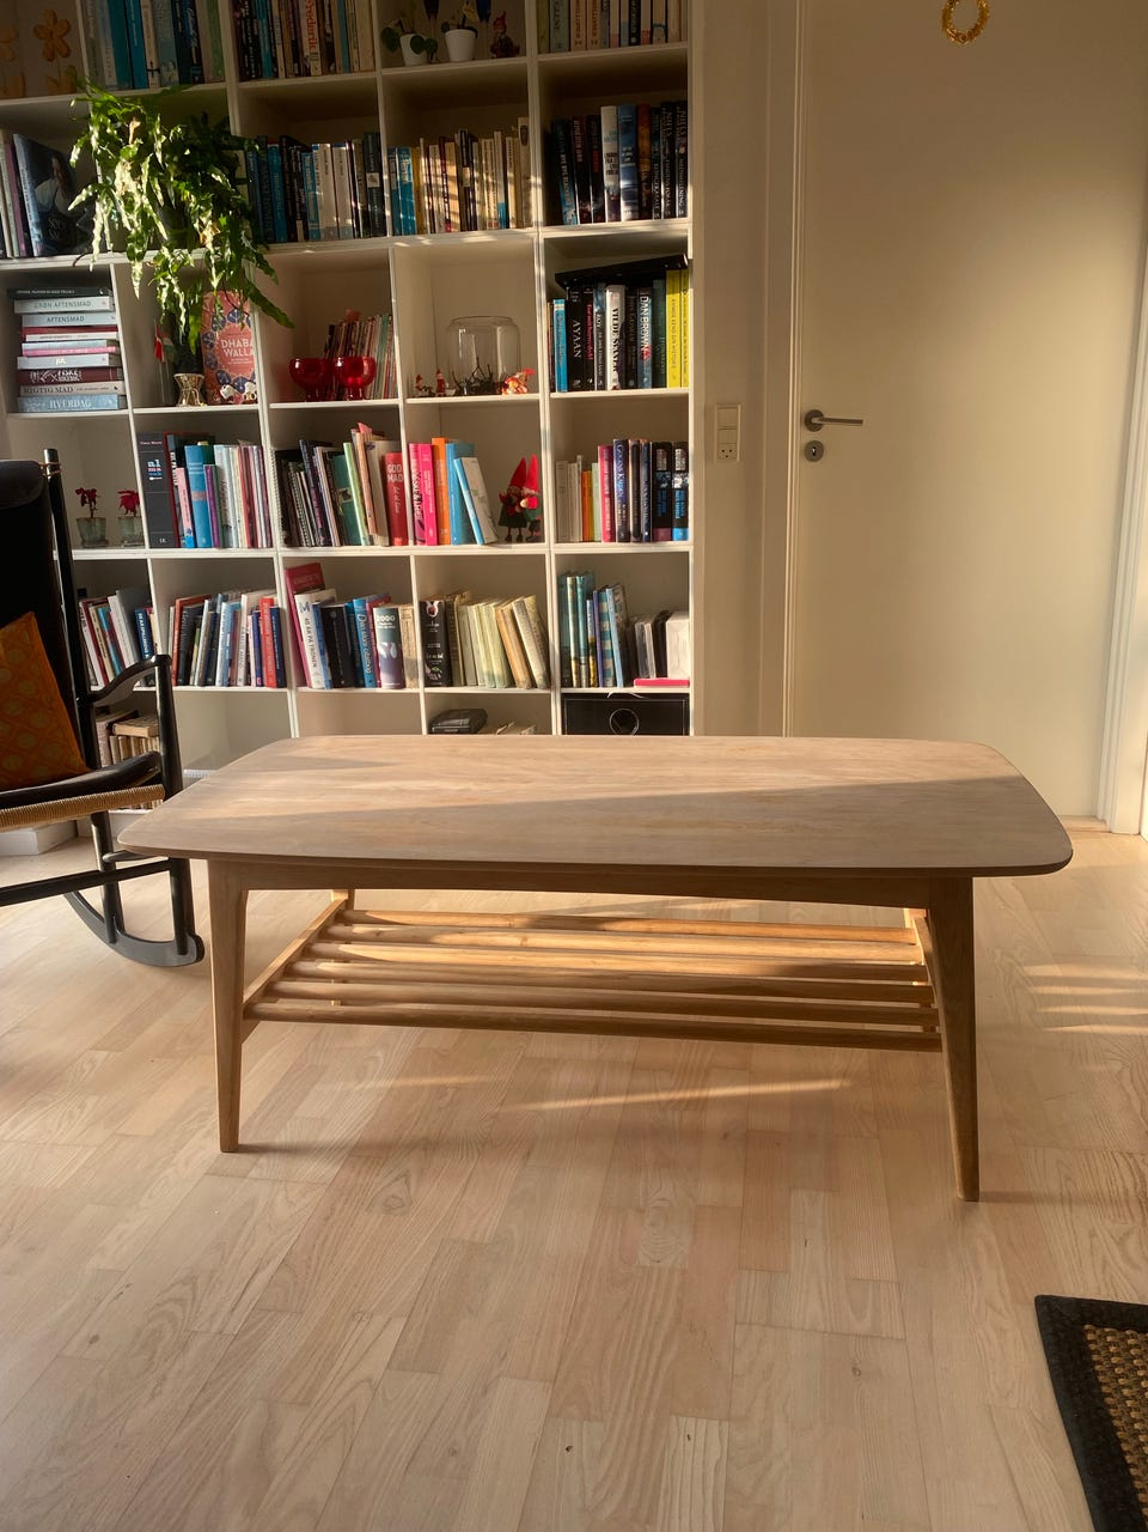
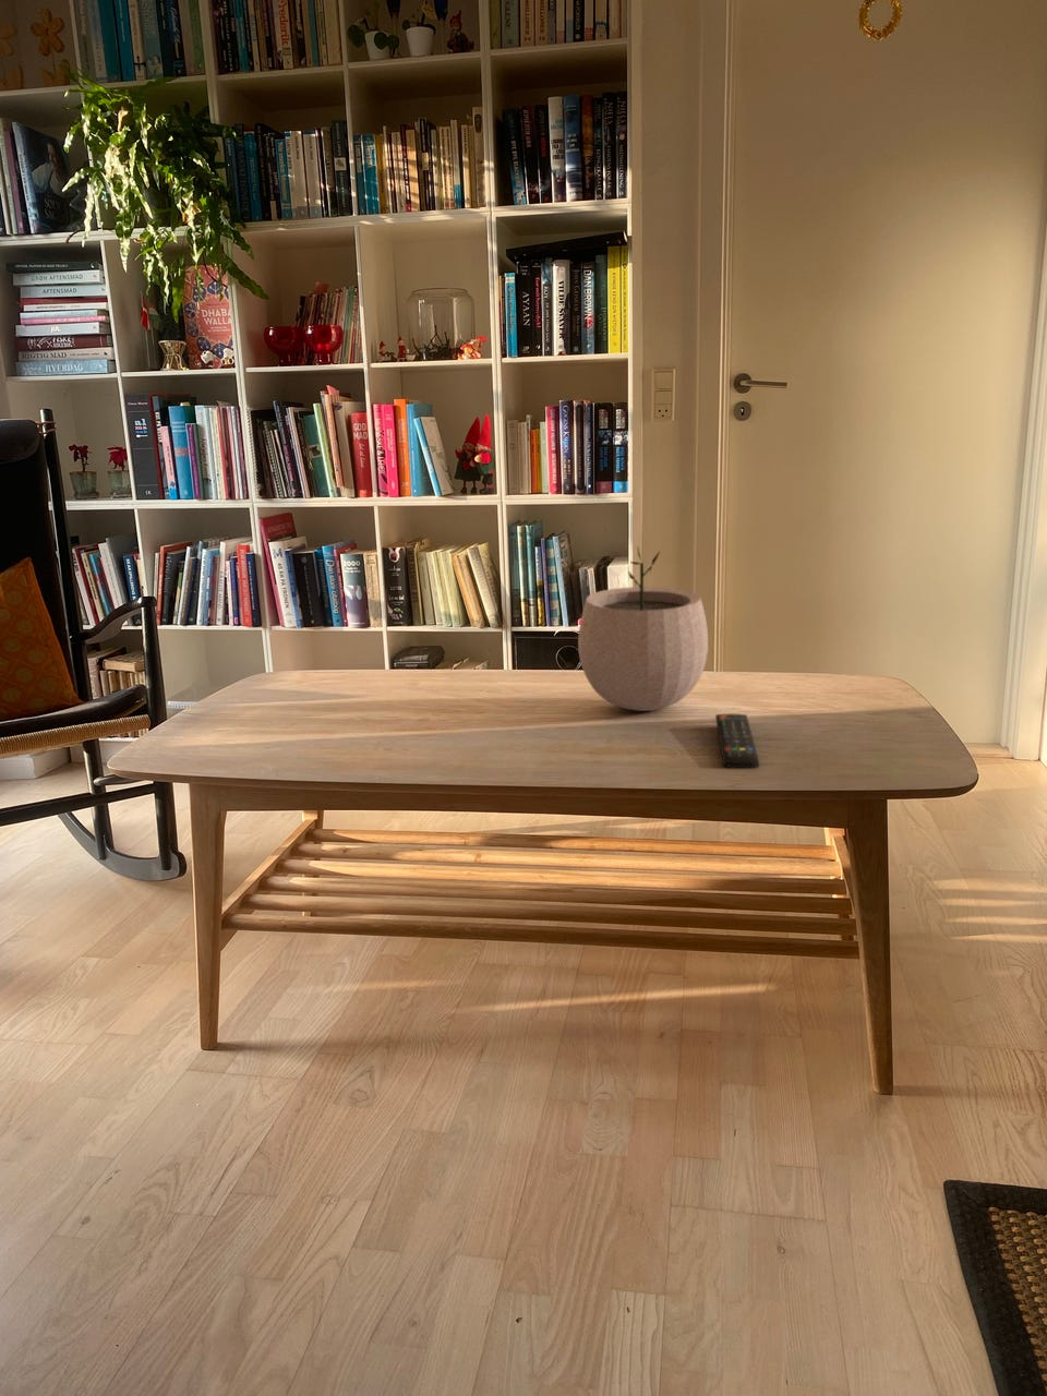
+ plant pot [577,545,709,712]
+ remote control [715,712,760,768]
